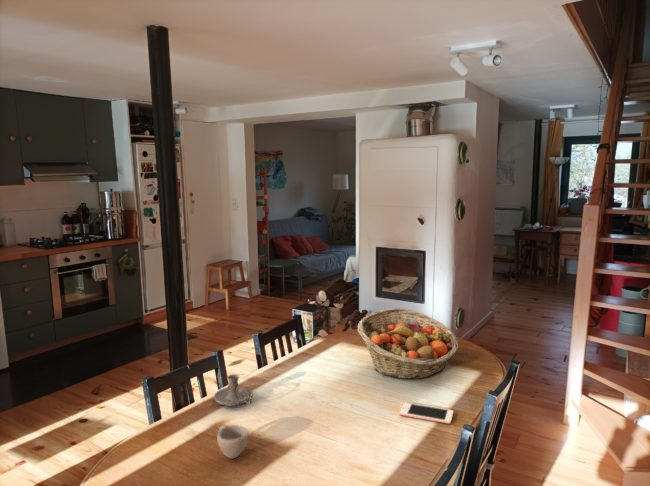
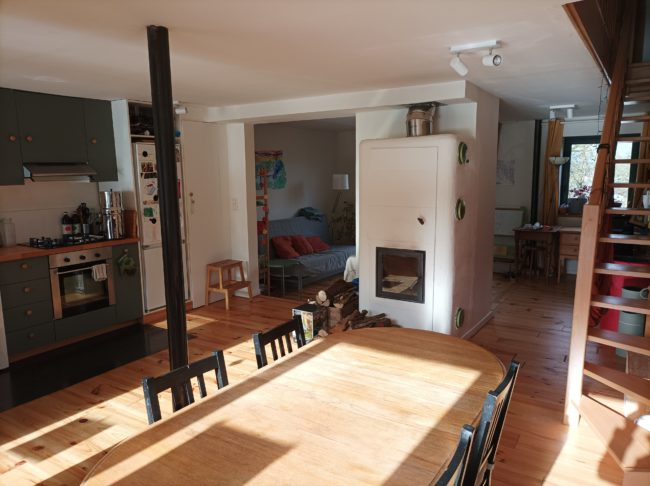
- candle holder [213,373,254,407]
- fruit basket [357,307,459,380]
- cell phone [399,402,454,425]
- cup [216,424,250,459]
